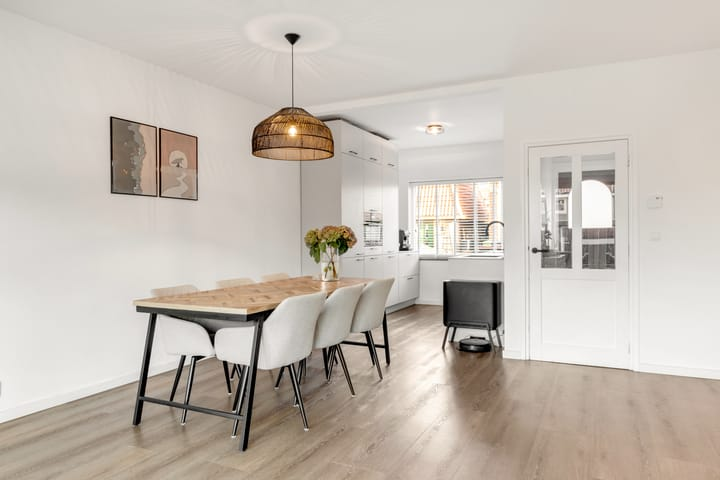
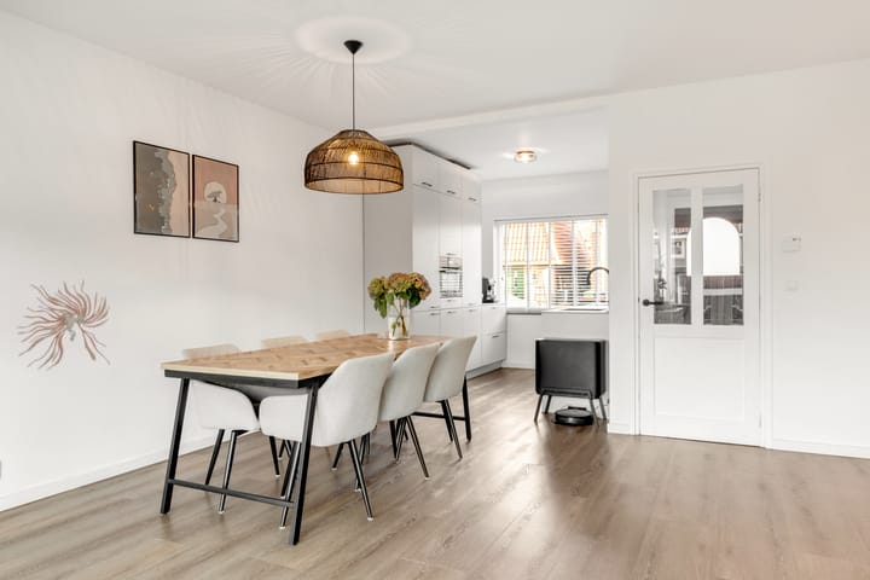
+ wall sculpture [16,279,111,372]
